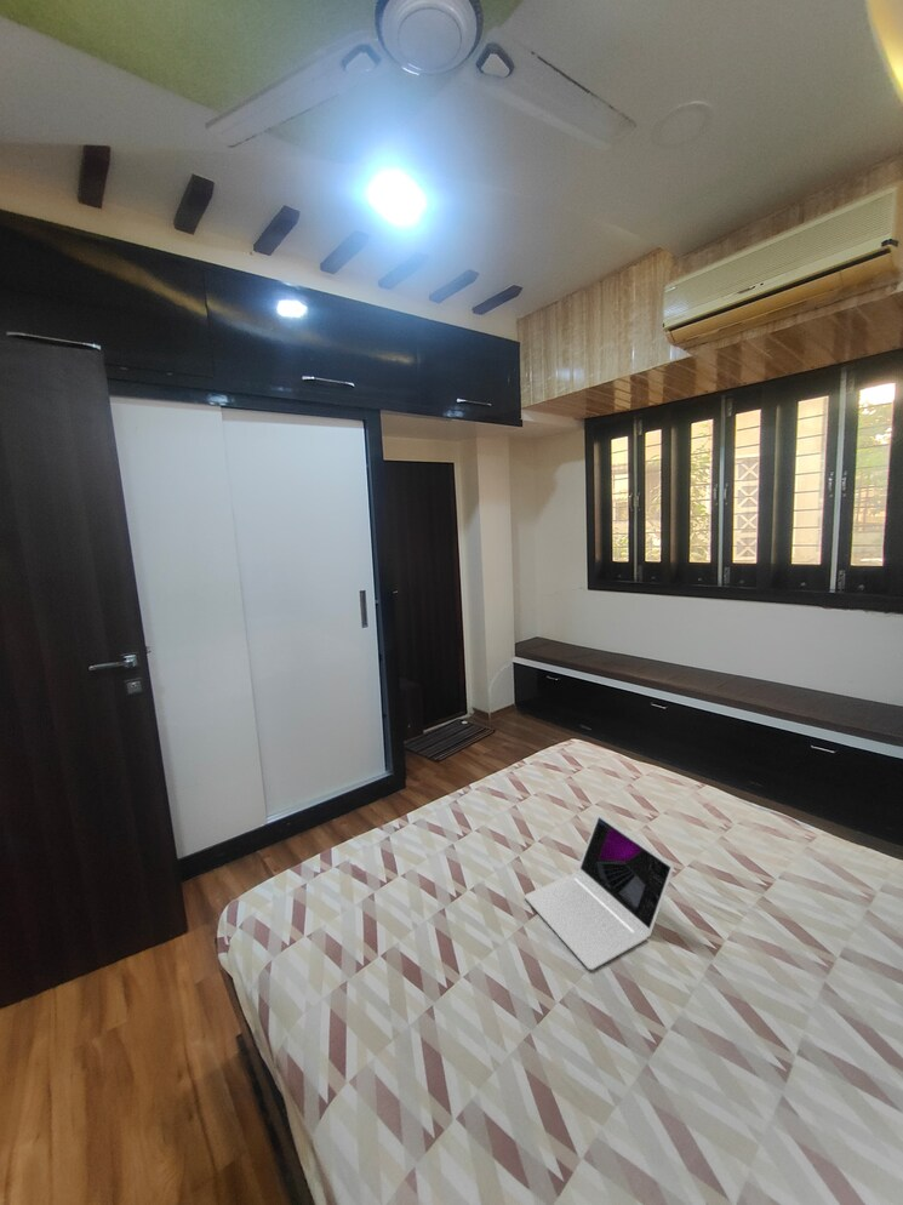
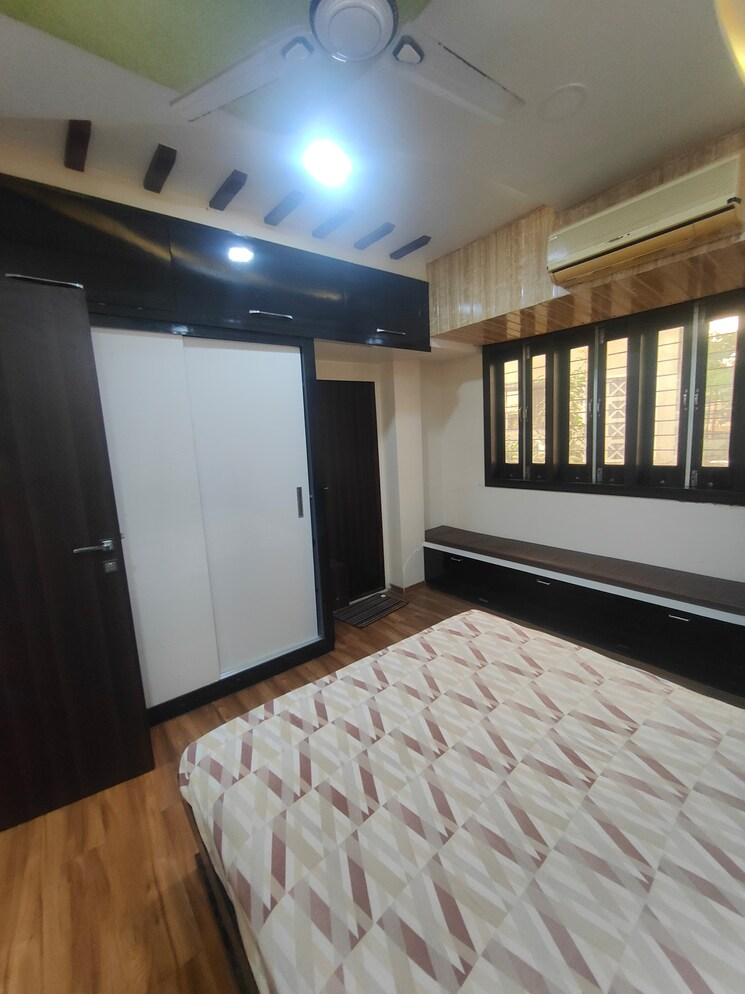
- laptop [524,813,675,971]
